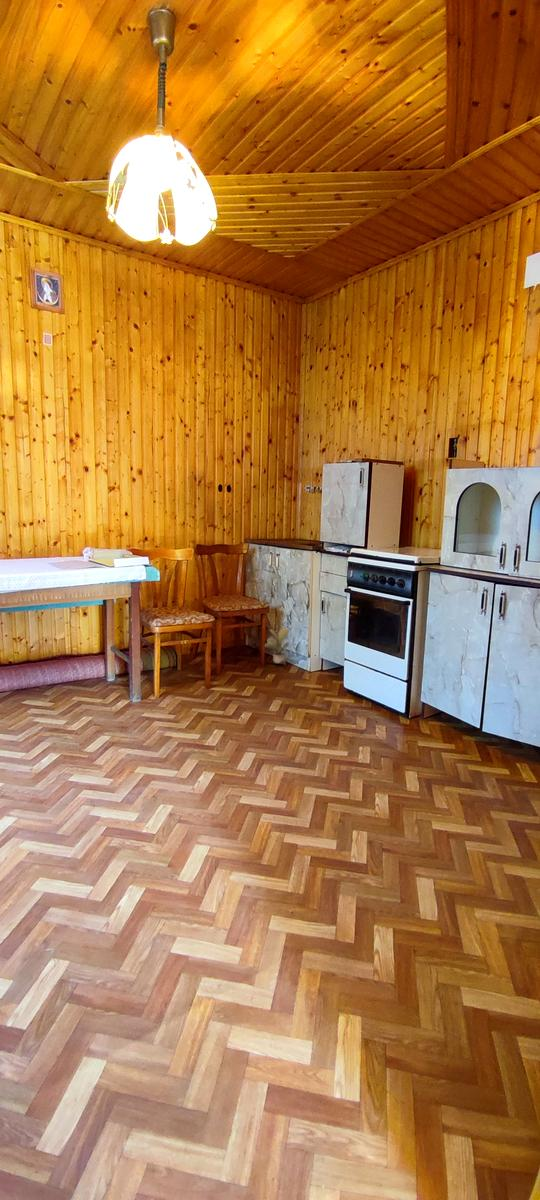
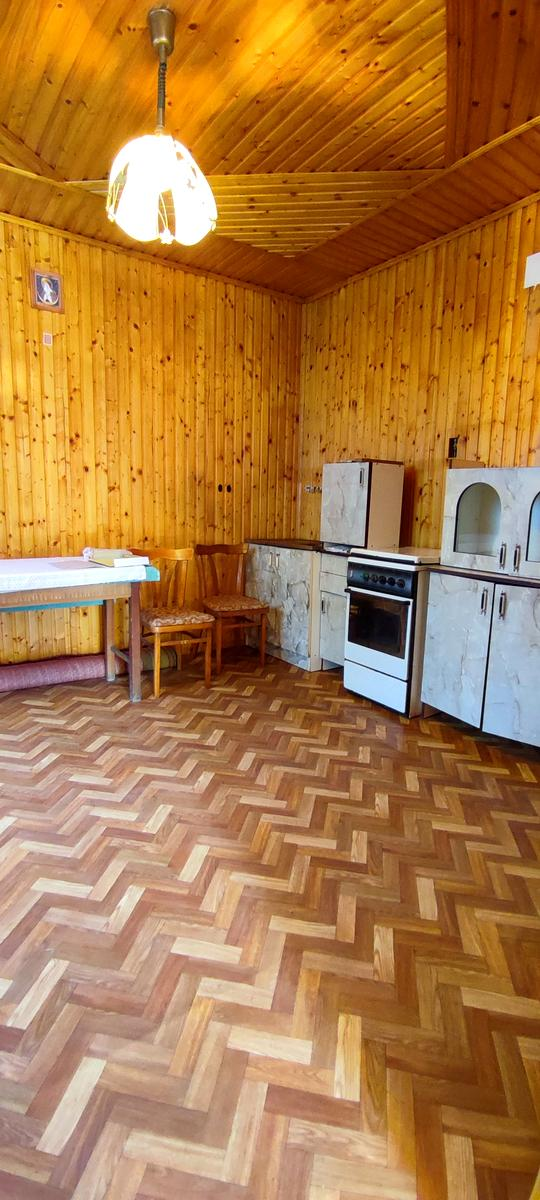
- potted plant [264,626,290,666]
